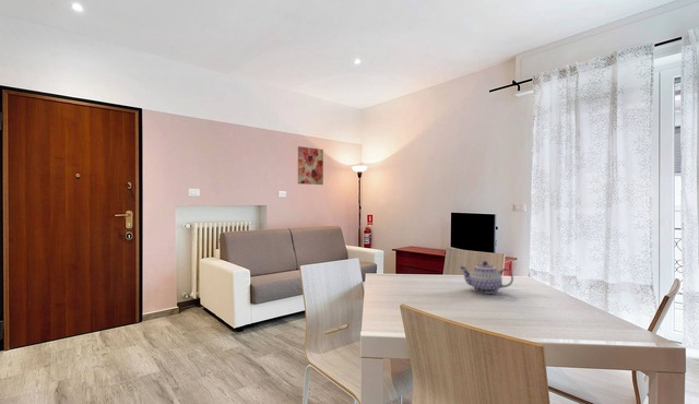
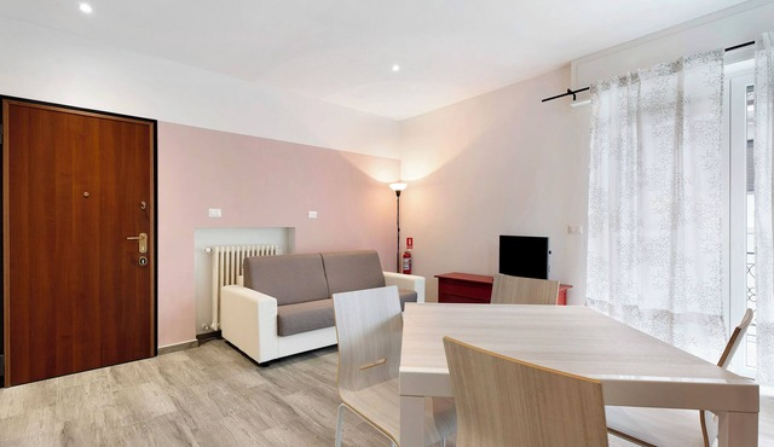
- teapot [459,260,514,295]
- wall art [297,145,324,186]
